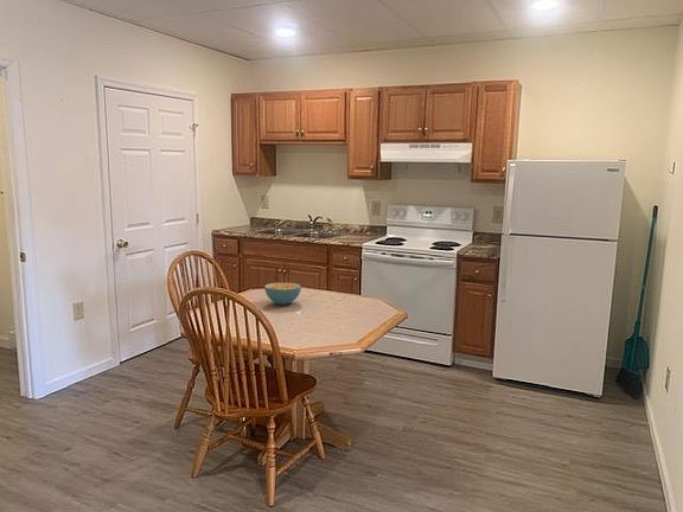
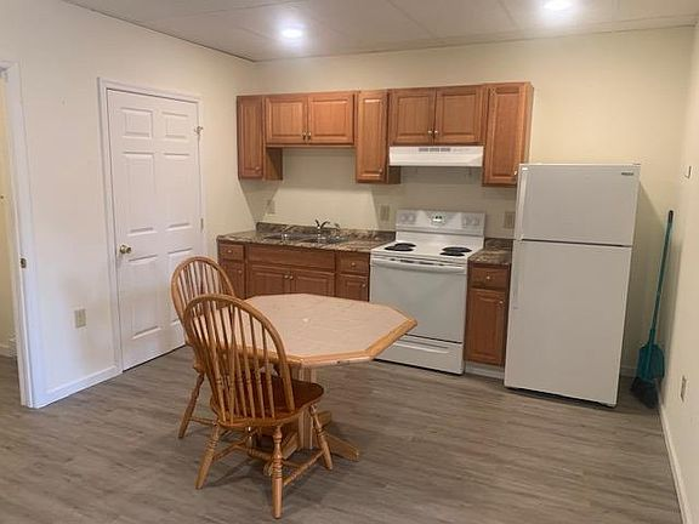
- cereal bowl [263,282,302,306]
